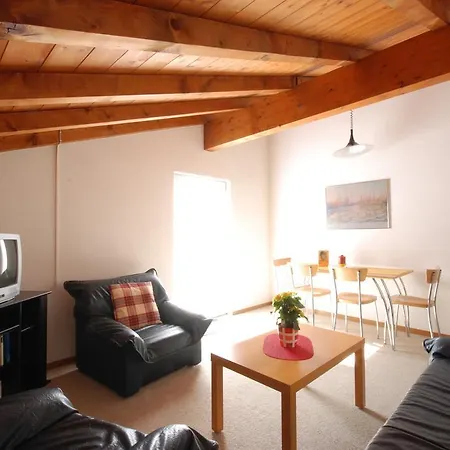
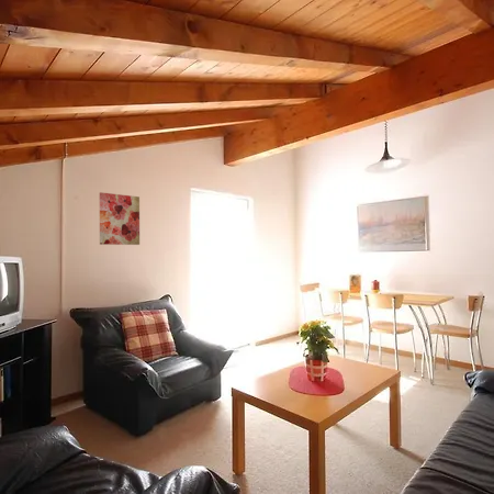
+ wall art [99,191,141,246]
